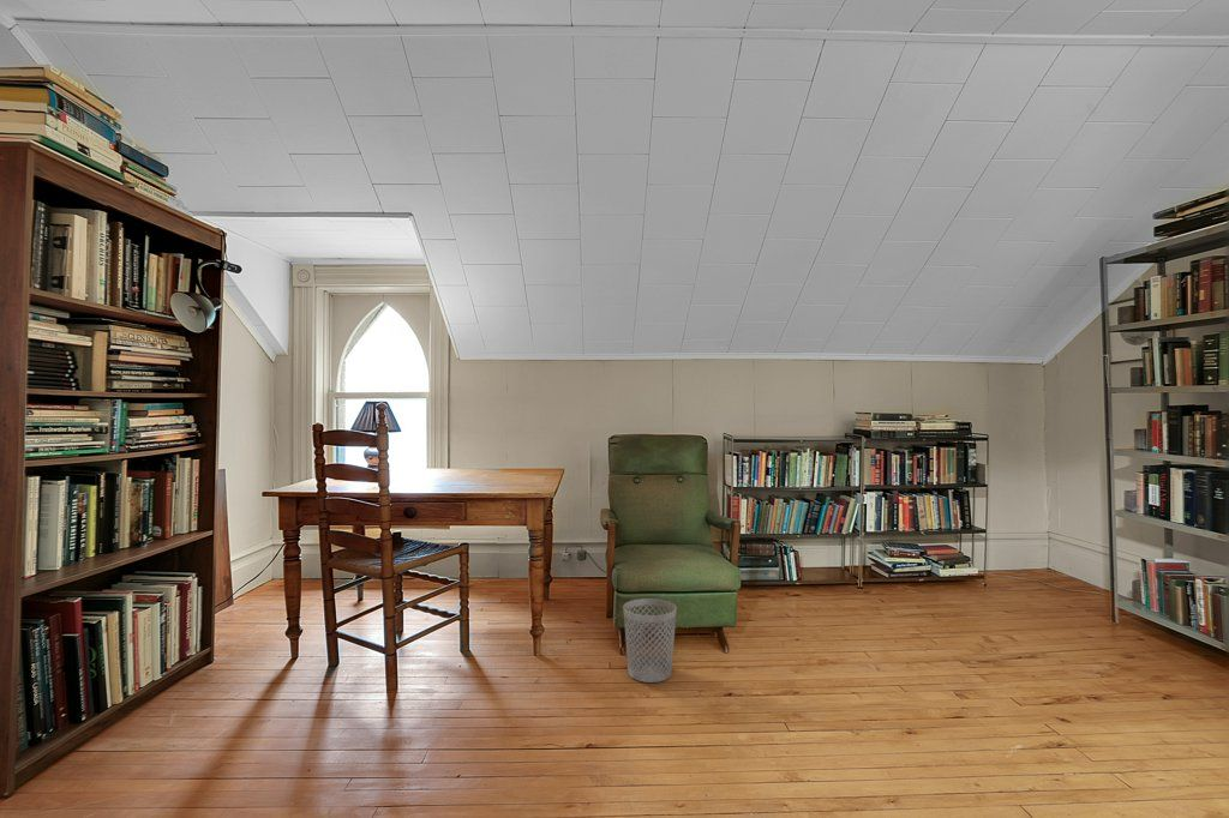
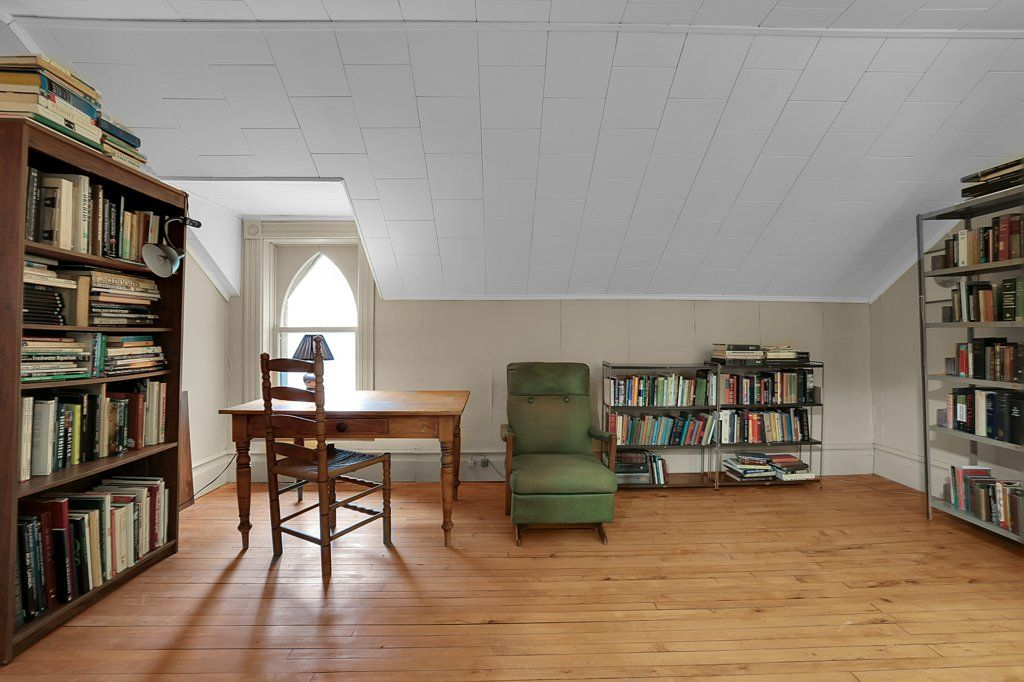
- wastebasket [622,597,678,684]
